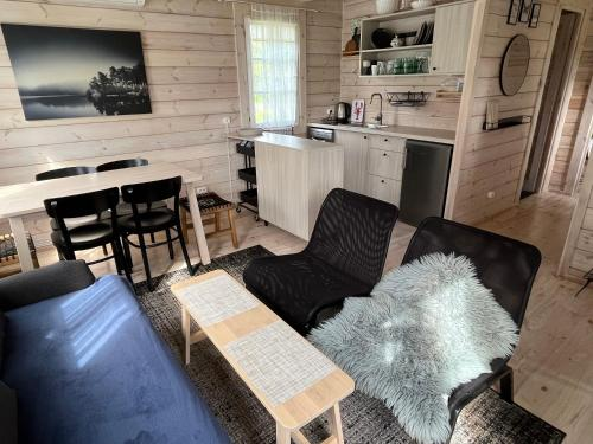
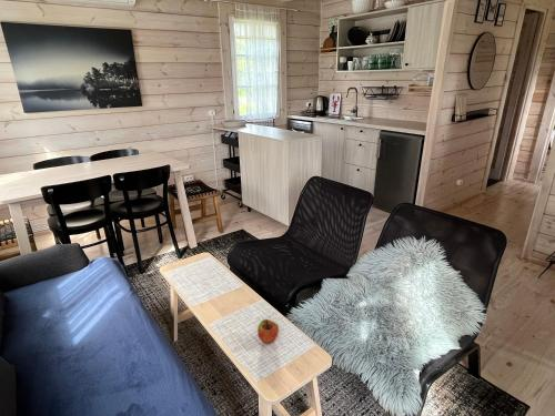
+ apple [256,318,280,344]
